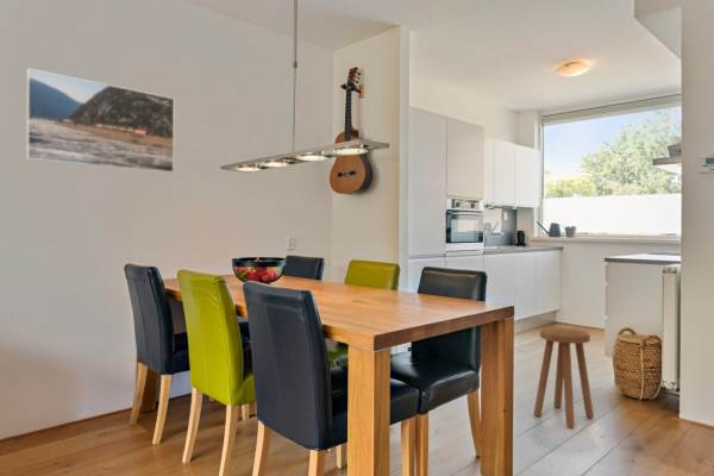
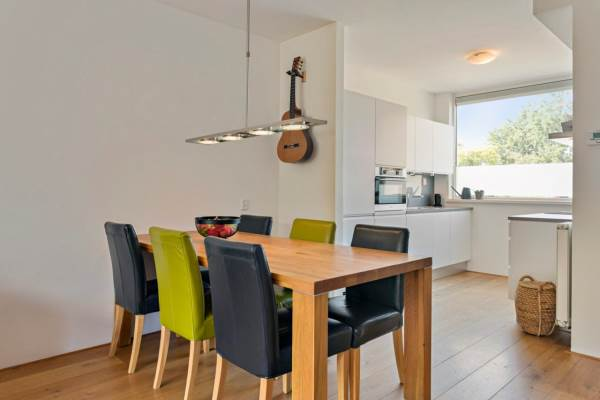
- stool [533,326,595,428]
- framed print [25,67,175,175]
